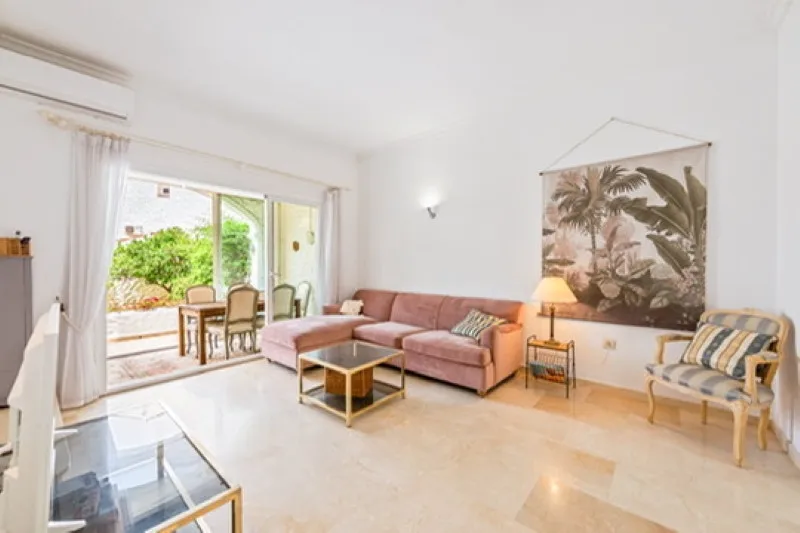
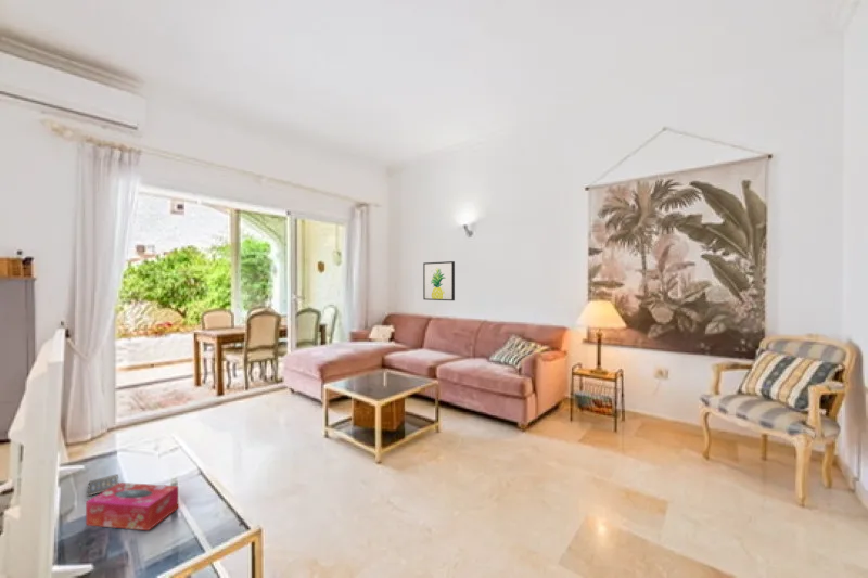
+ wall art [422,260,456,301]
+ smartphone [87,473,119,497]
+ tissue box [85,481,179,531]
